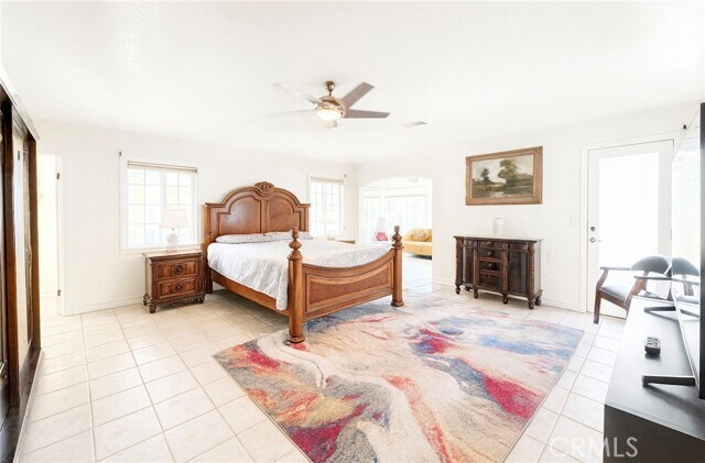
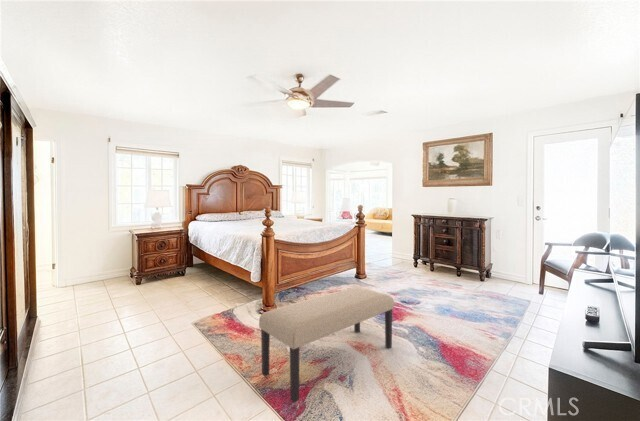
+ bench [258,286,395,403]
